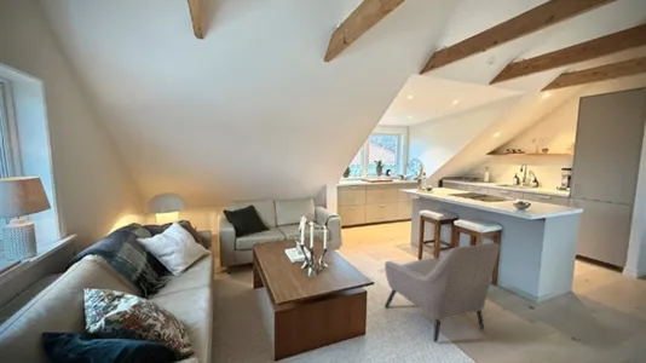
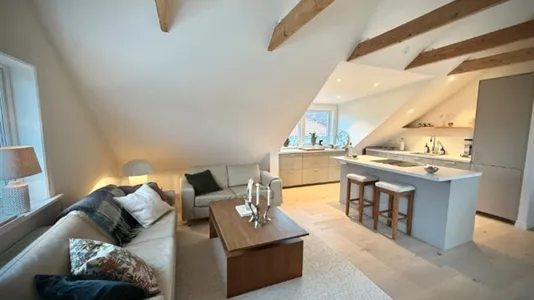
- armchair [383,242,501,344]
